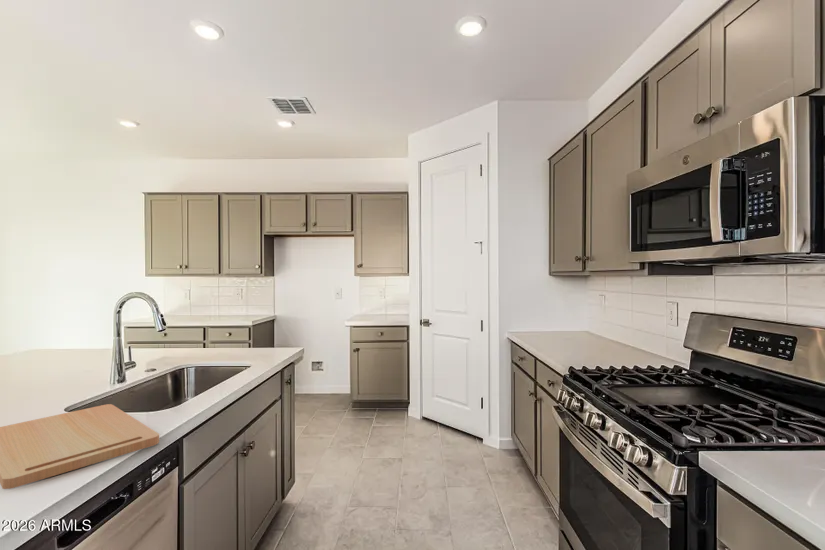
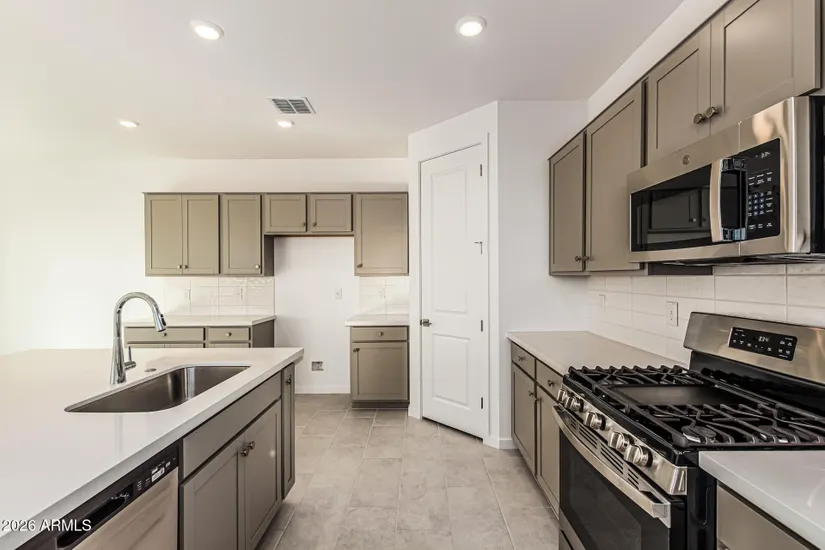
- cutting board [0,403,160,490]
